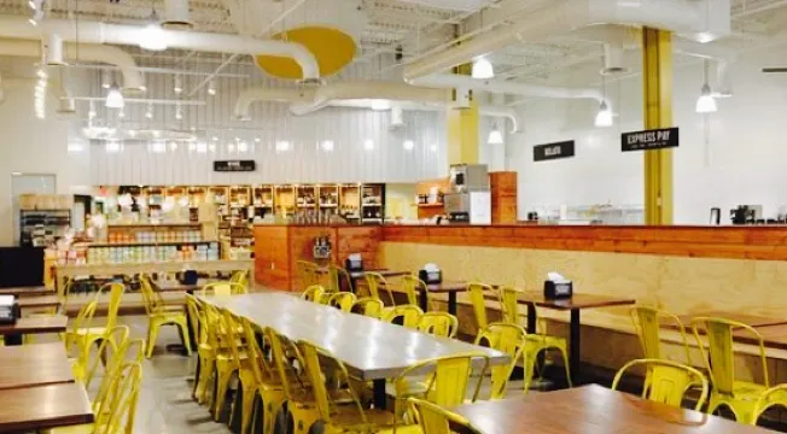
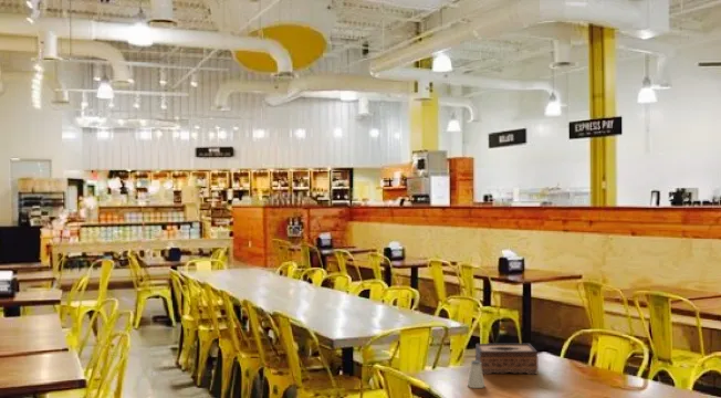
+ saltshaker [467,359,487,389]
+ tissue box [474,343,540,375]
